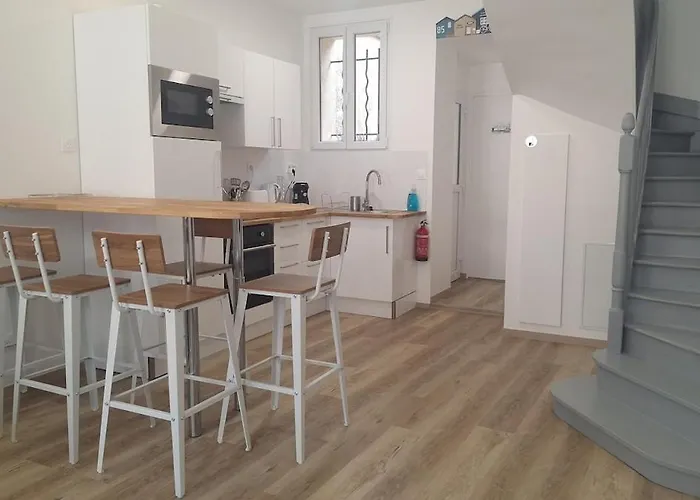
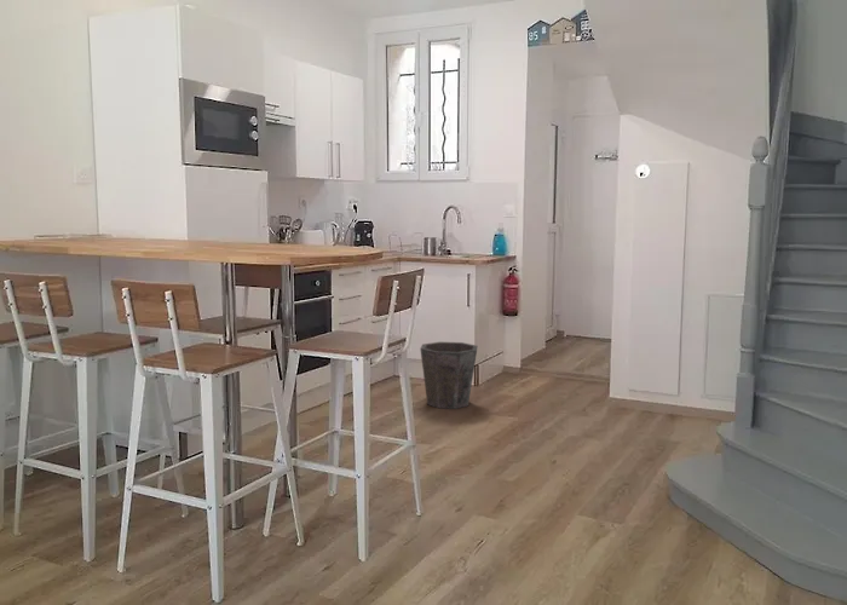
+ waste bin [419,341,478,410]
